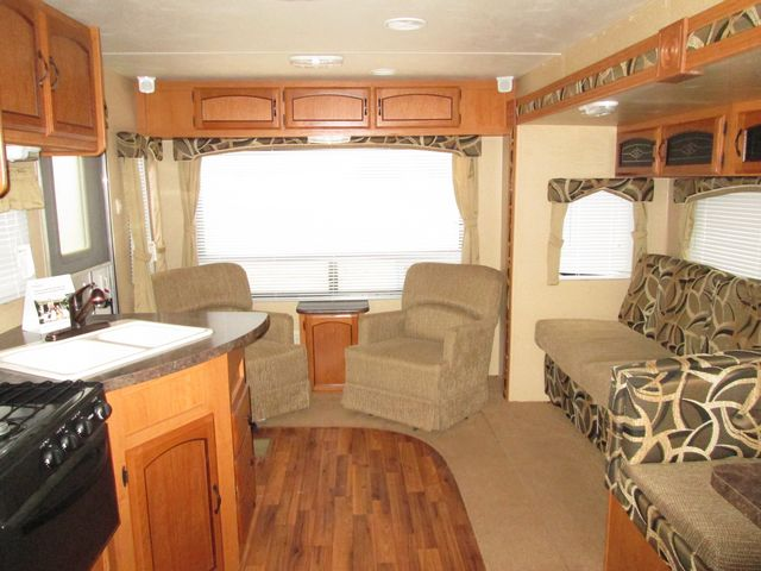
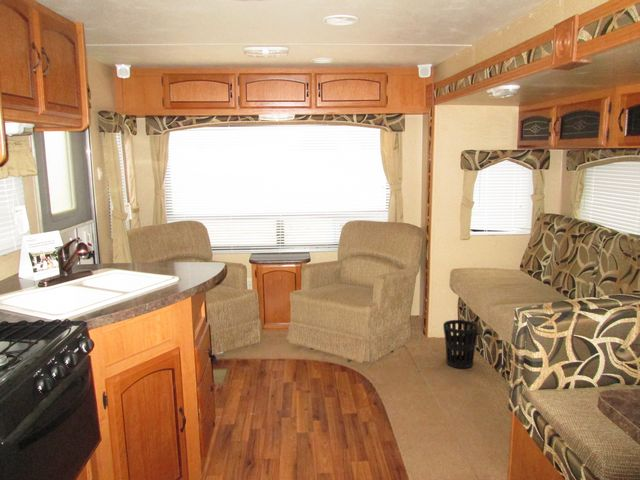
+ wastebasket [442,319,479,369]
